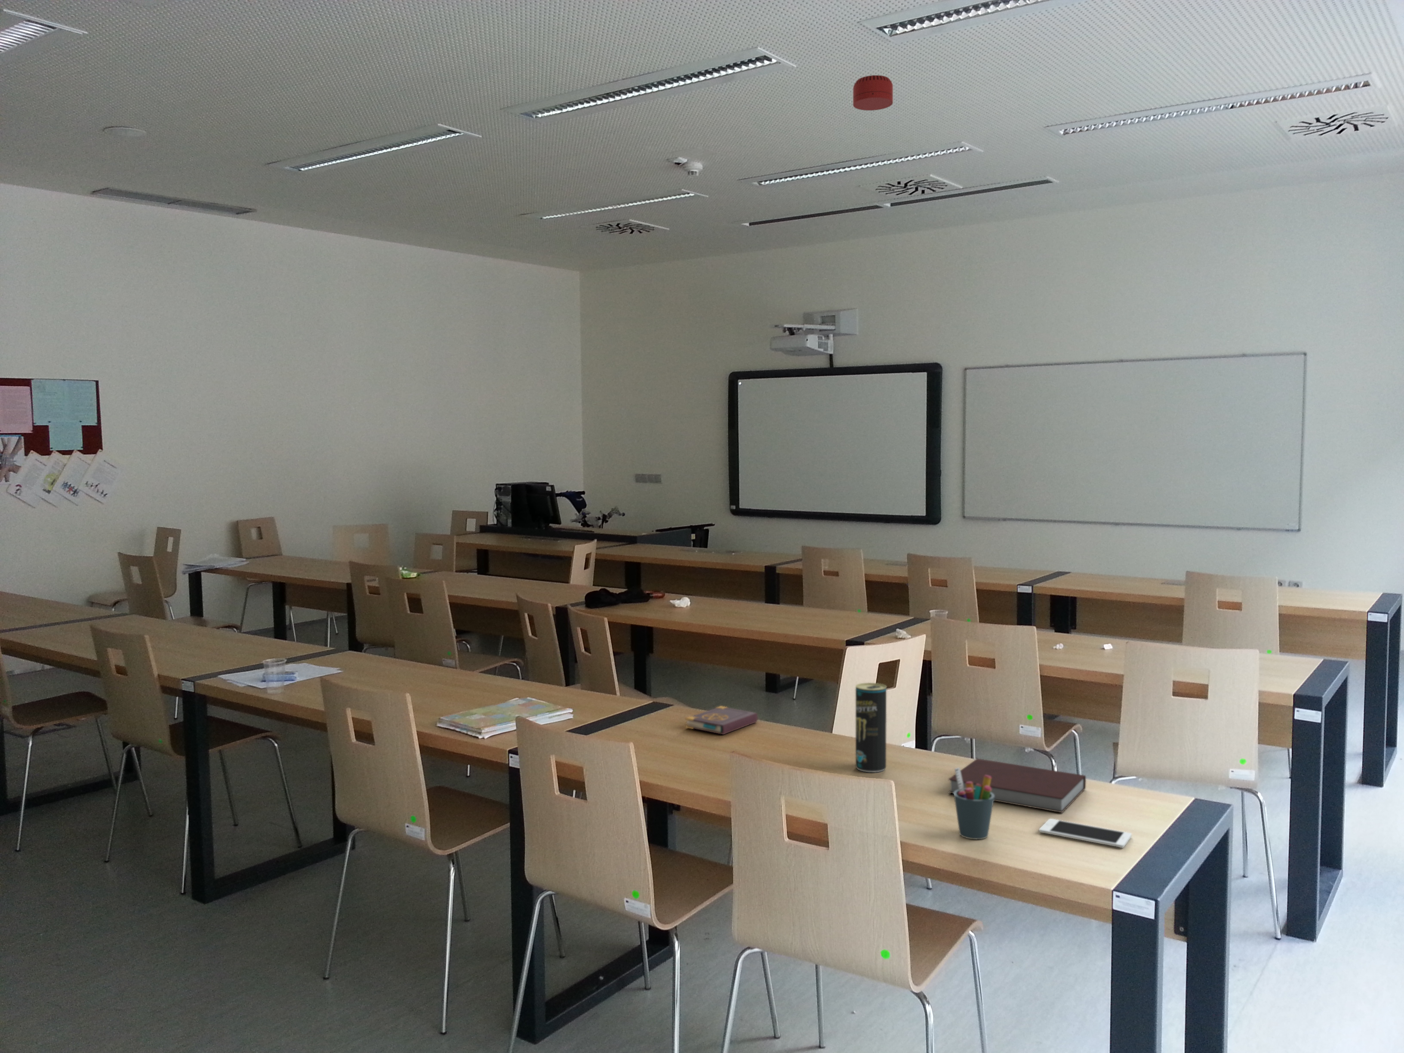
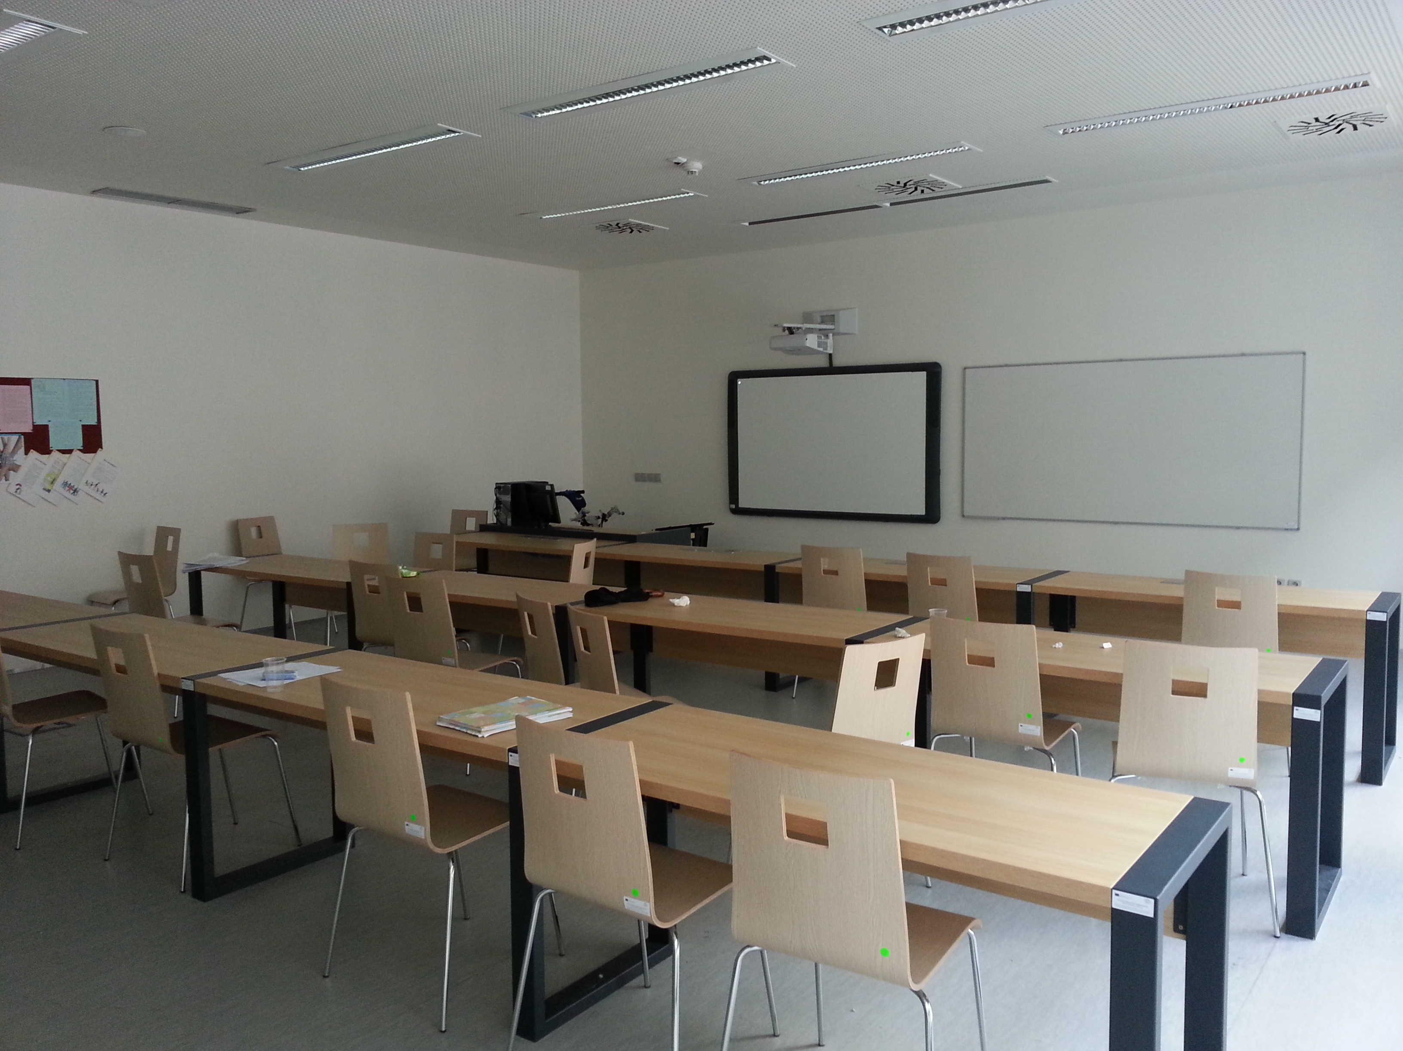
- smoke detector [852,75,893,111]
- book [684,706,758,736]
- beverage can [856,682,887,773]
- notebook [947,758,1087,813]
- pen holder [953,767,995,840]
- cell phone [1039,819,1132,848]
